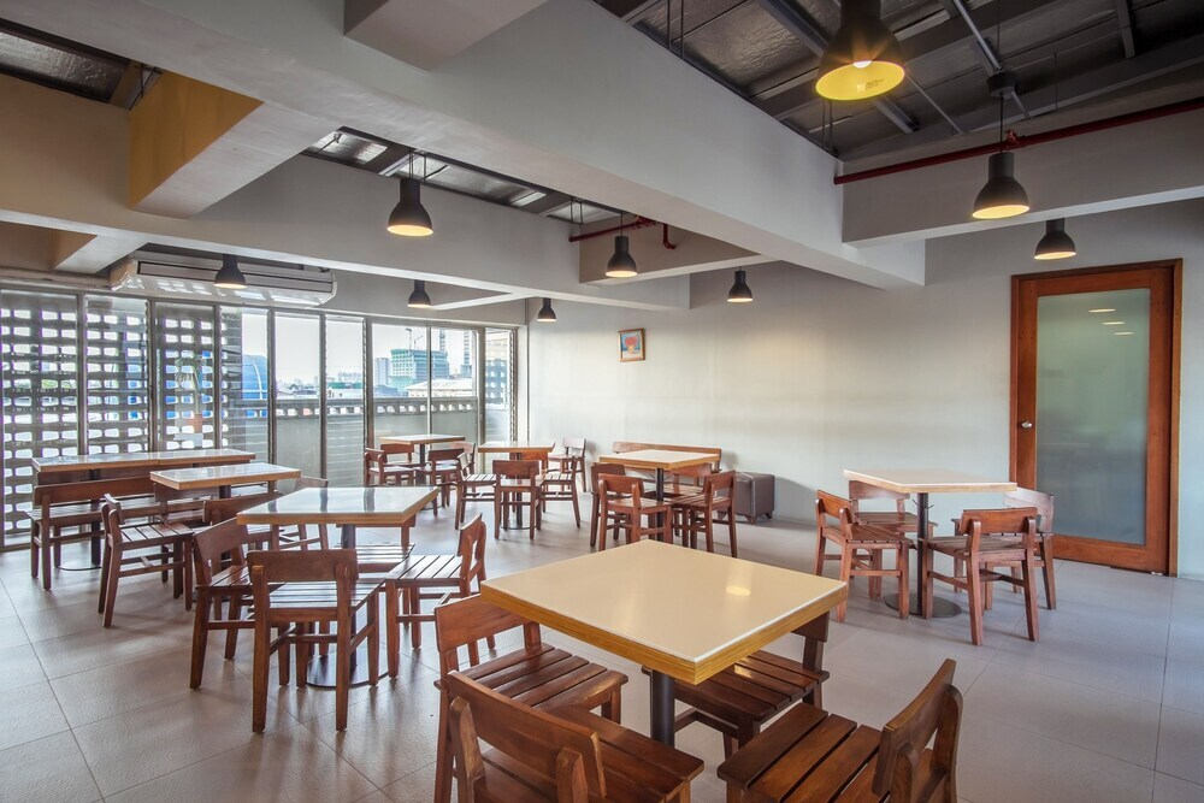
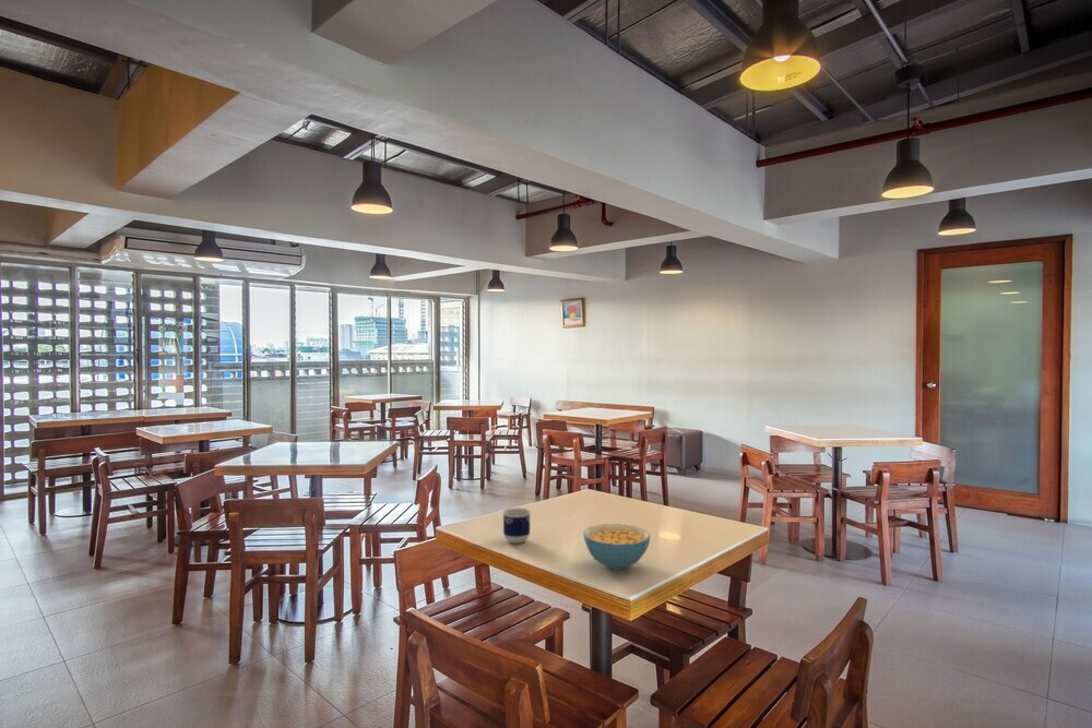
+ cereal bowl [582,523,651,571]
+ cup [501,506,532,545]
